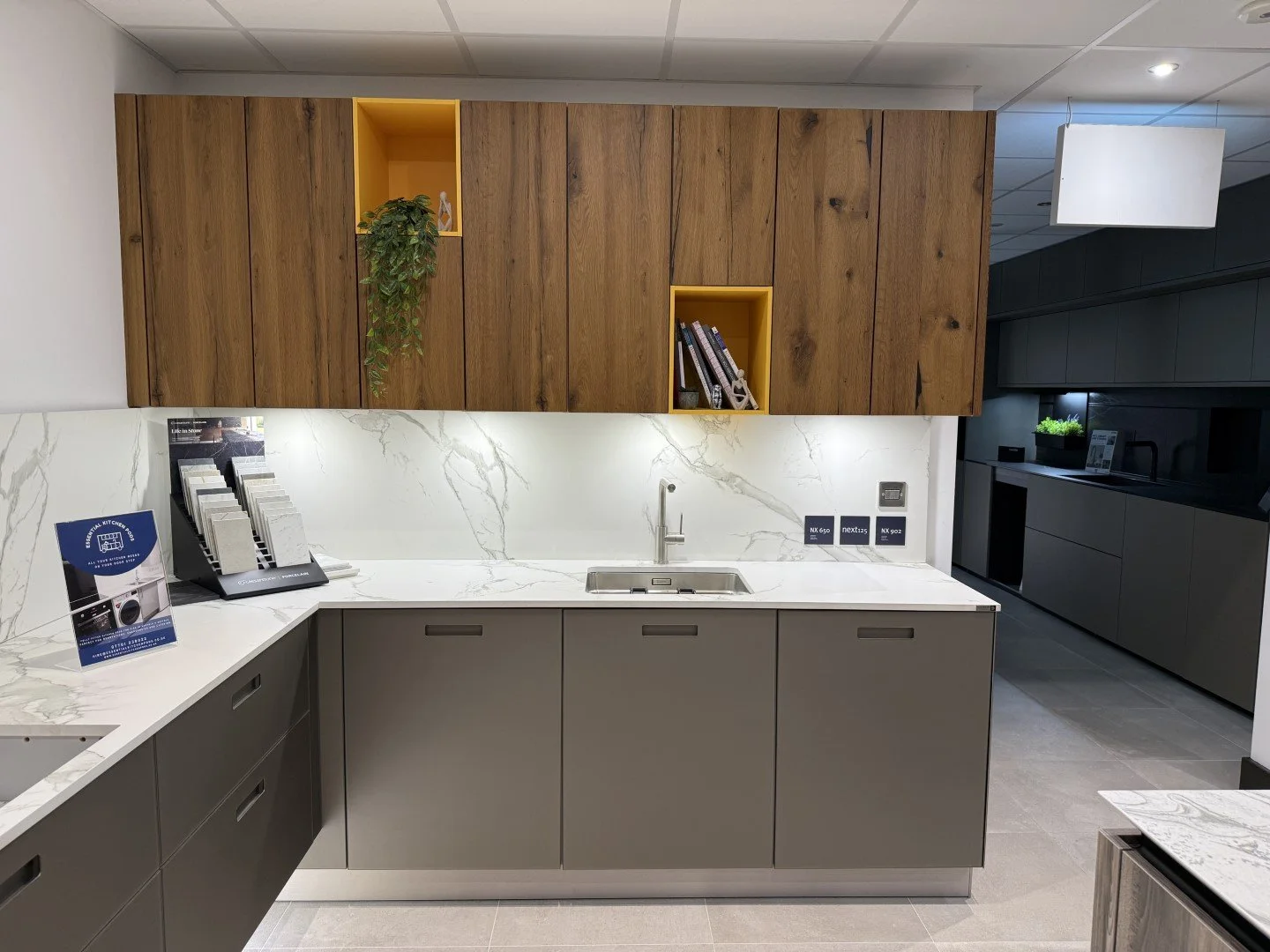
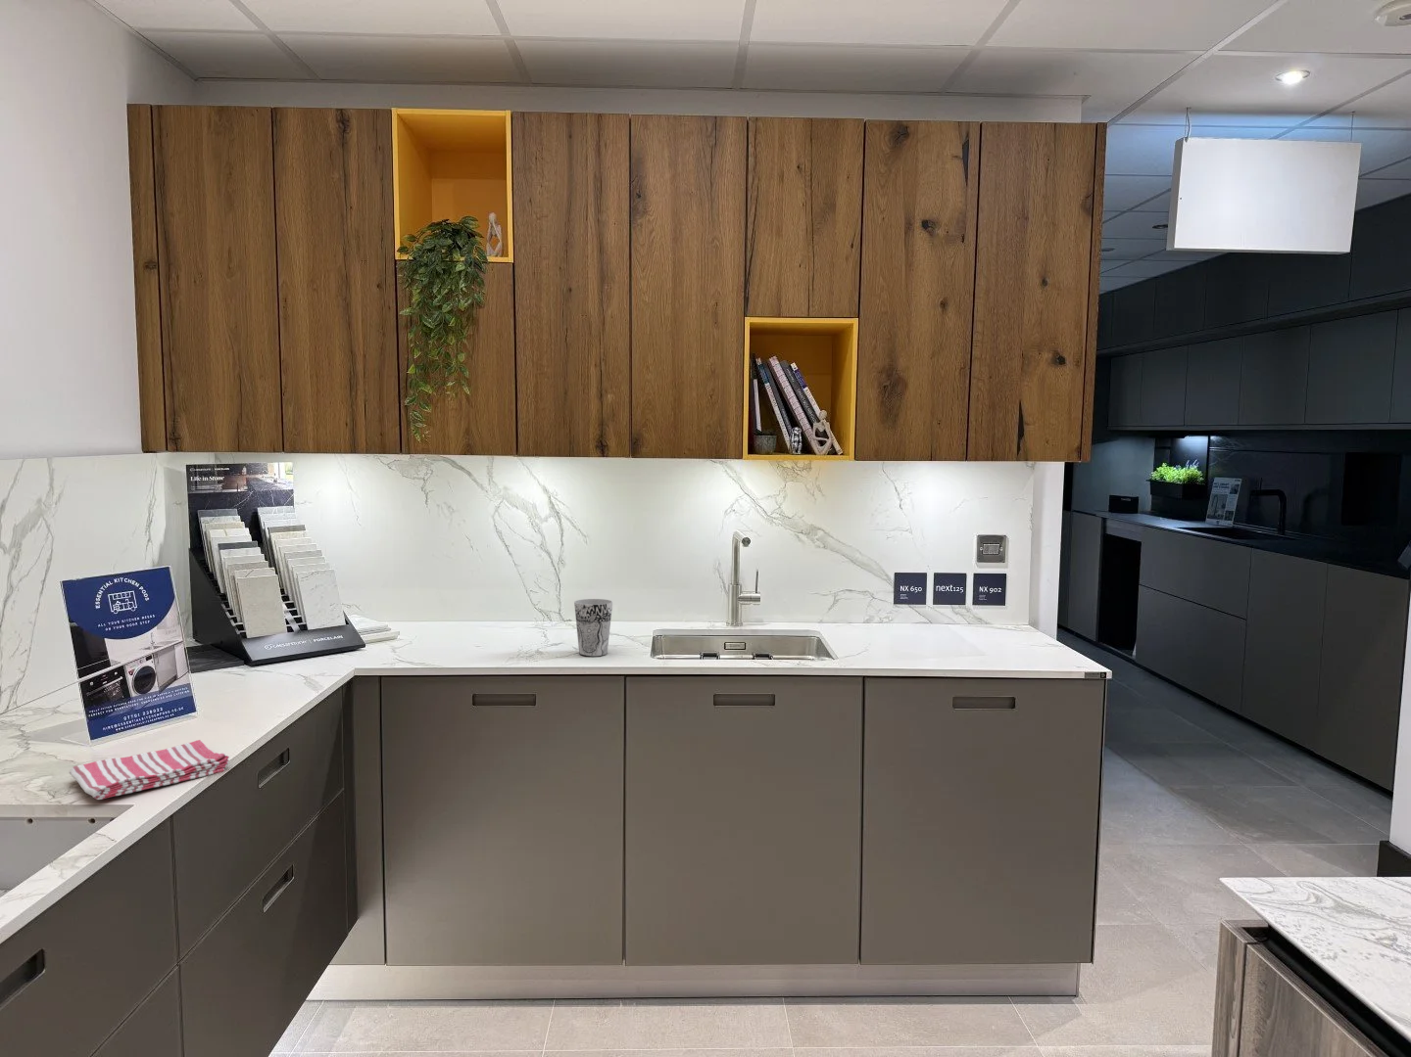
+ cup [573,598,613,656]
+ dish towel [69,739,230,801]
